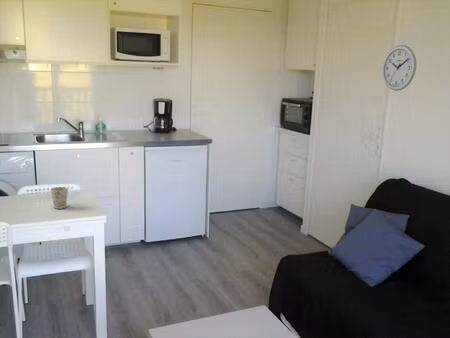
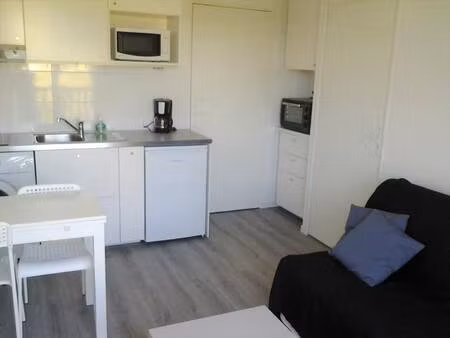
- mug [50,186,69,210]
- wall clock [382,44,417,92]
